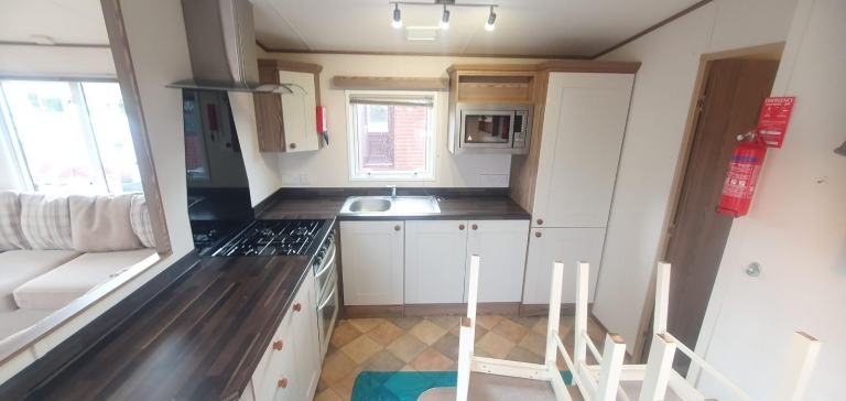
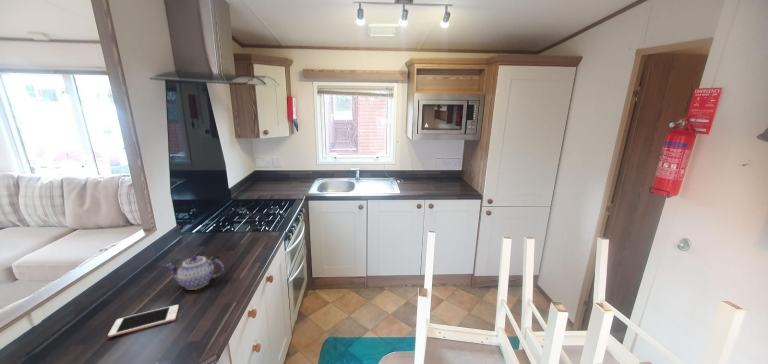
+ teapot [164,255,225,291]
+ cell phone [107,304,180,338]
